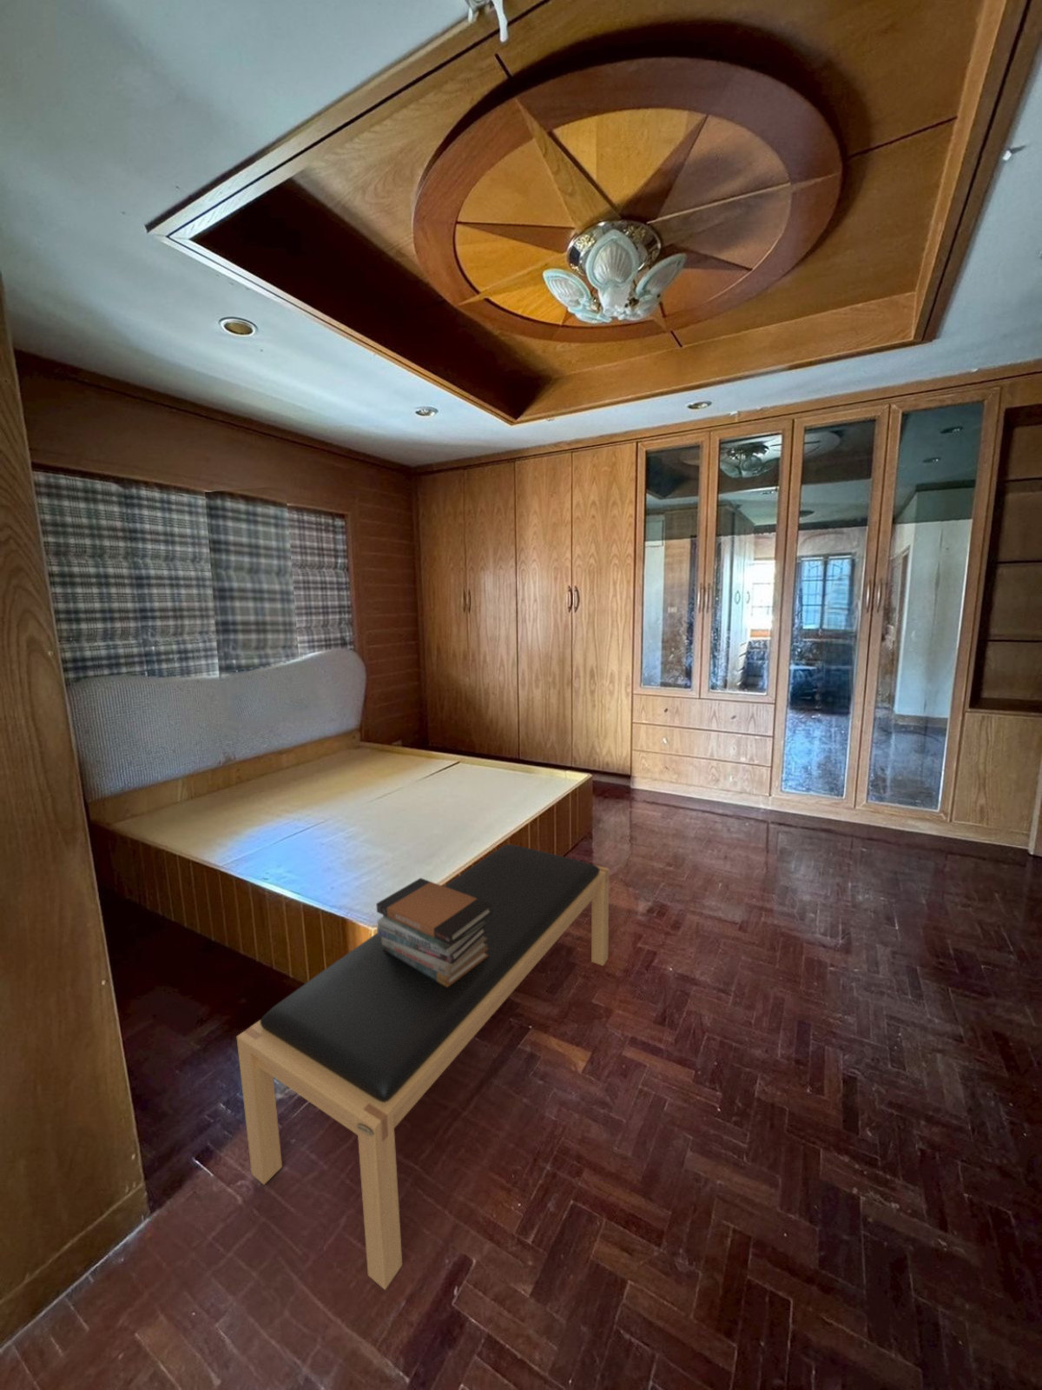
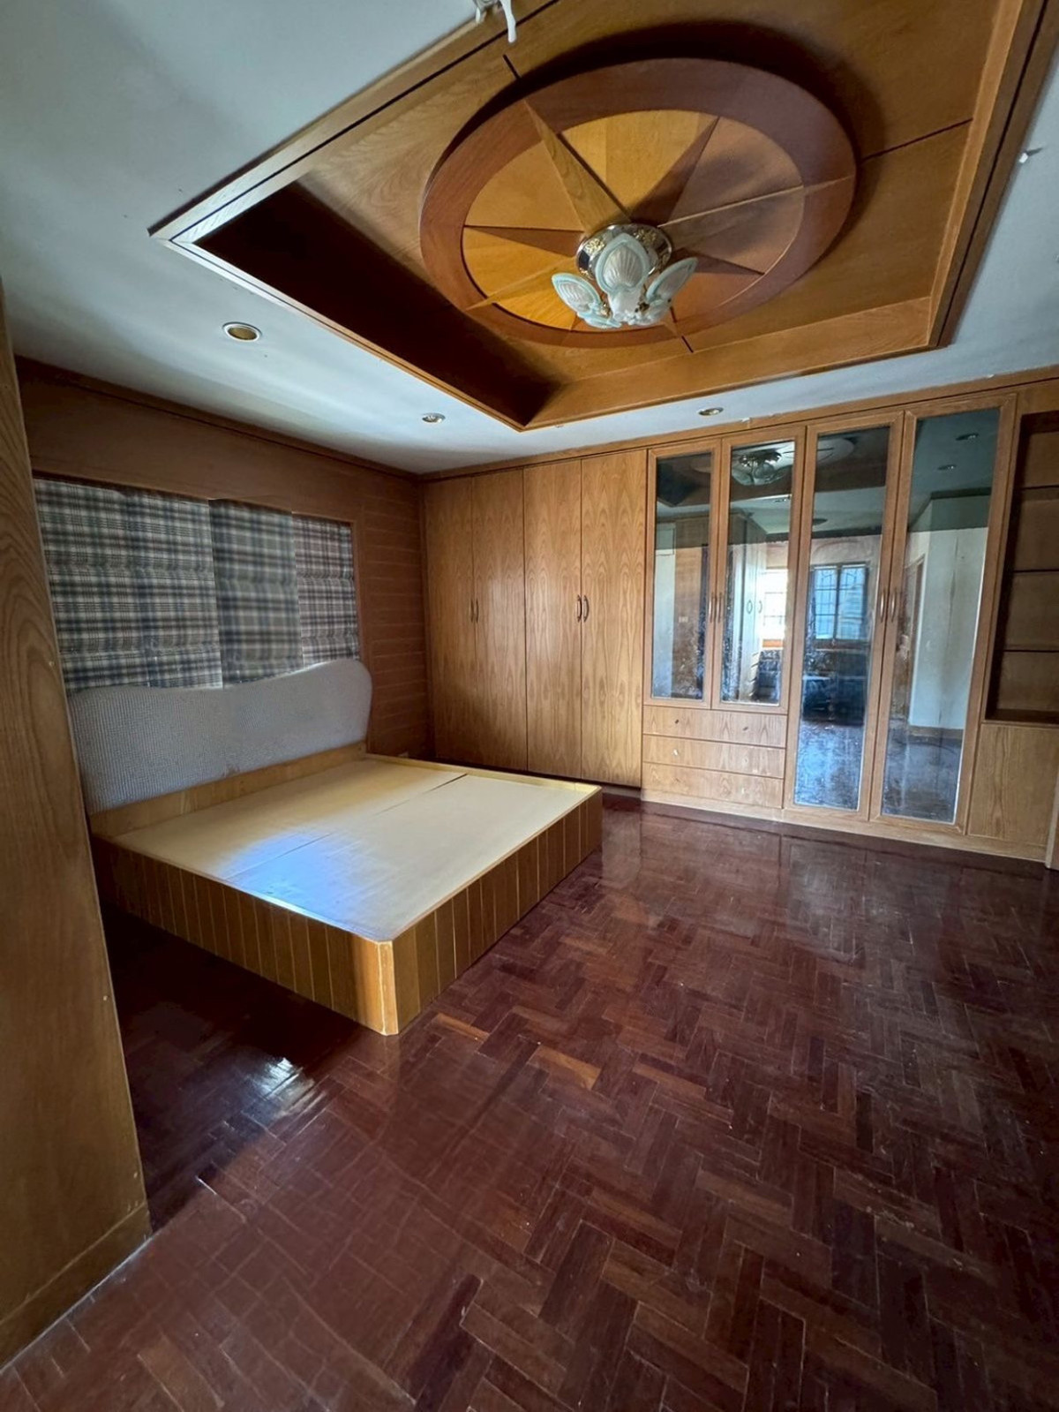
- book stack [375,877,493,987]
- bench [236,843,610,1291]
